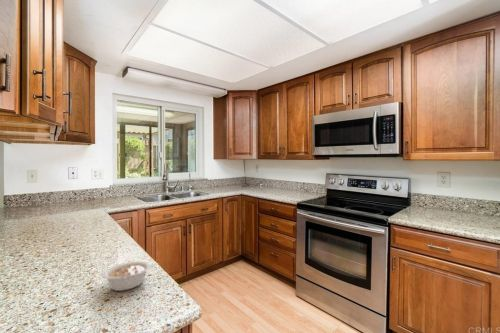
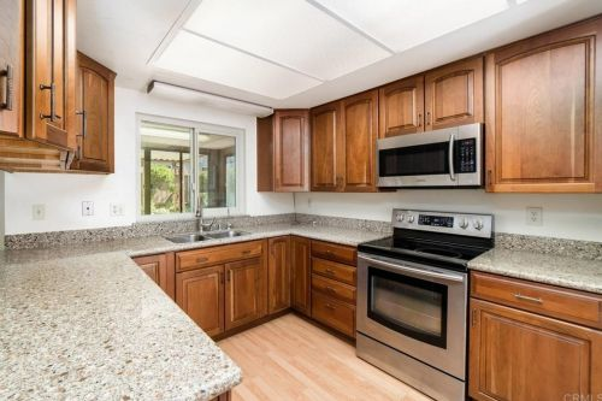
- legume [102,260,158,292]
